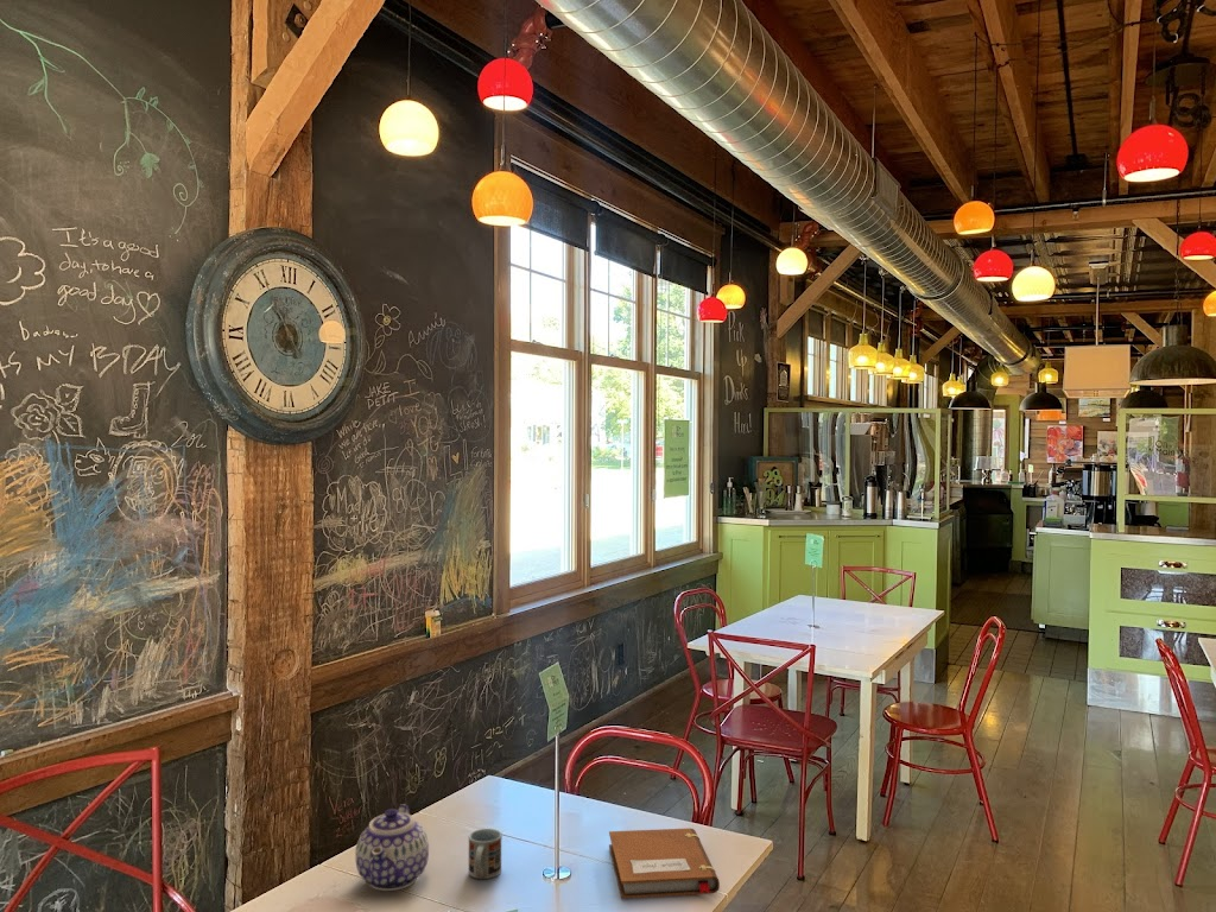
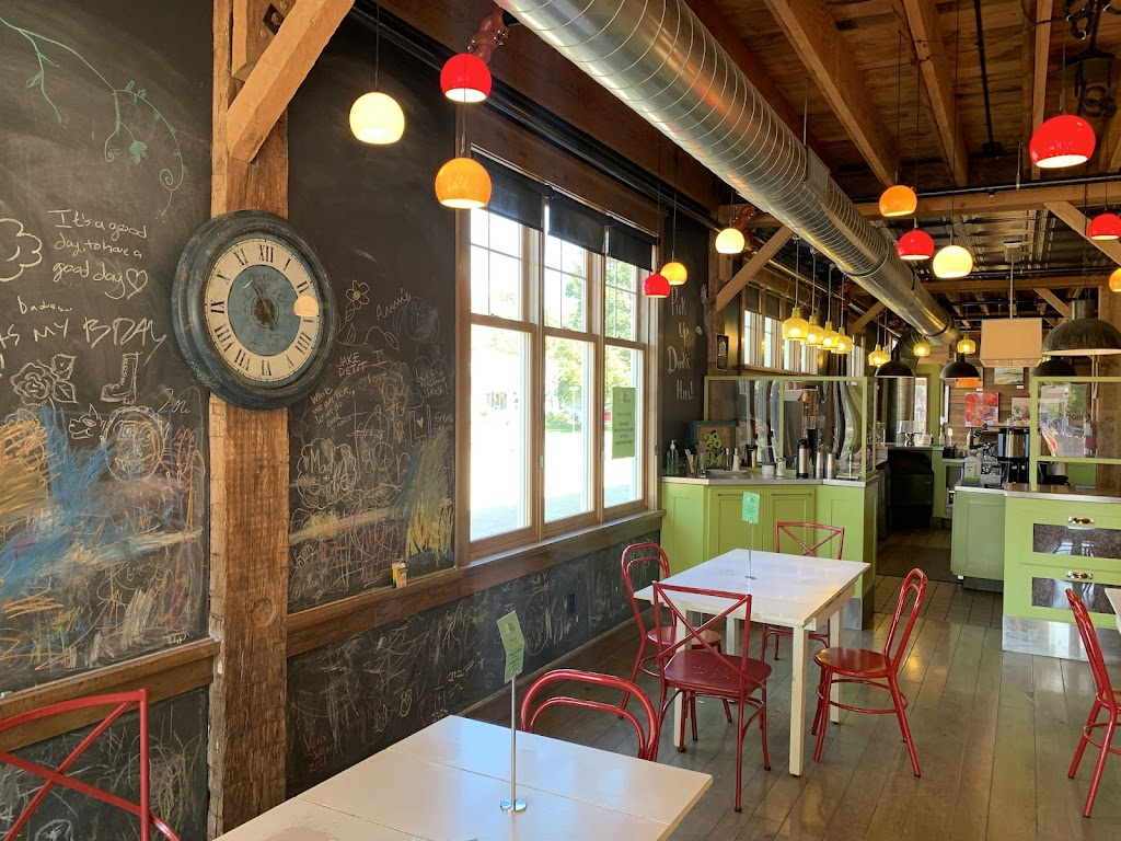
- teapot [354,803,430,892]
- notebook [608,828,721,900]
- cup [468,828,504,880]
